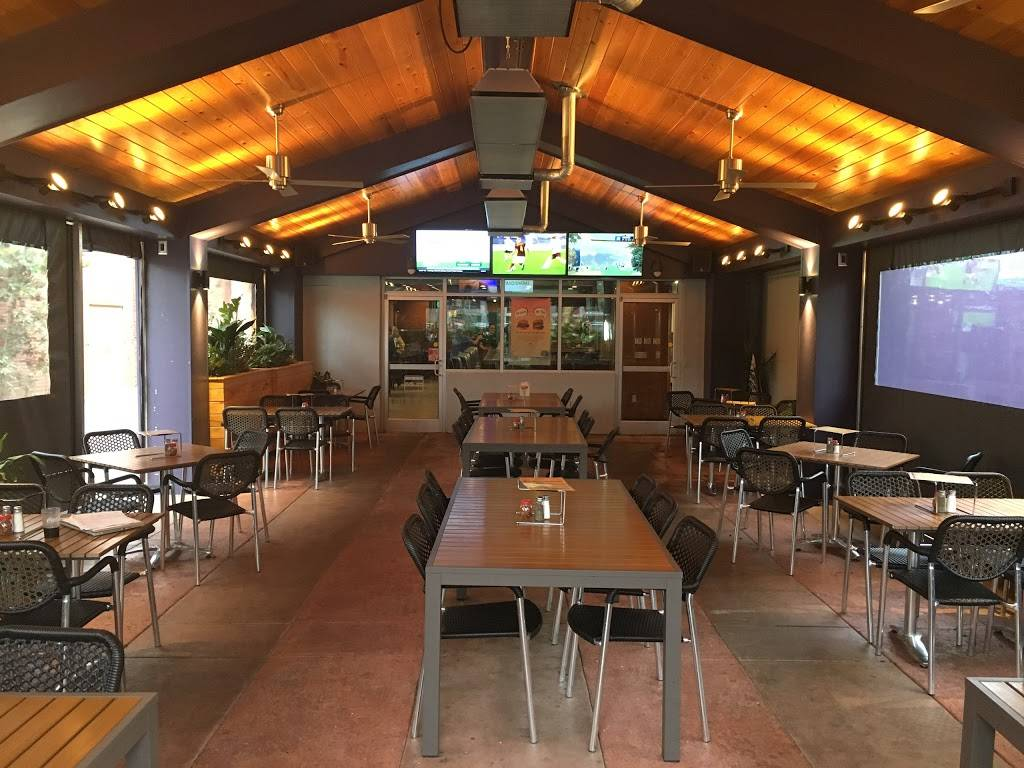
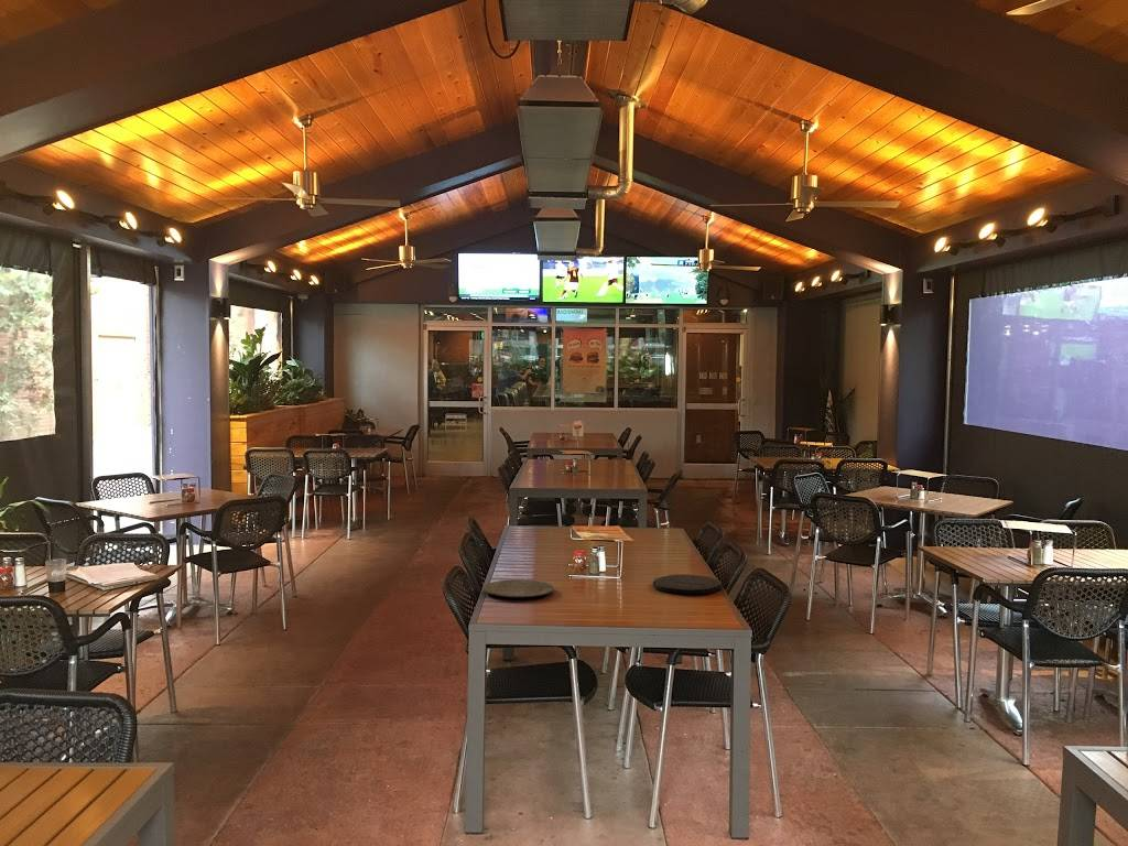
+ plate [652,574,724,595]
+ plate [481,578,555,598]
